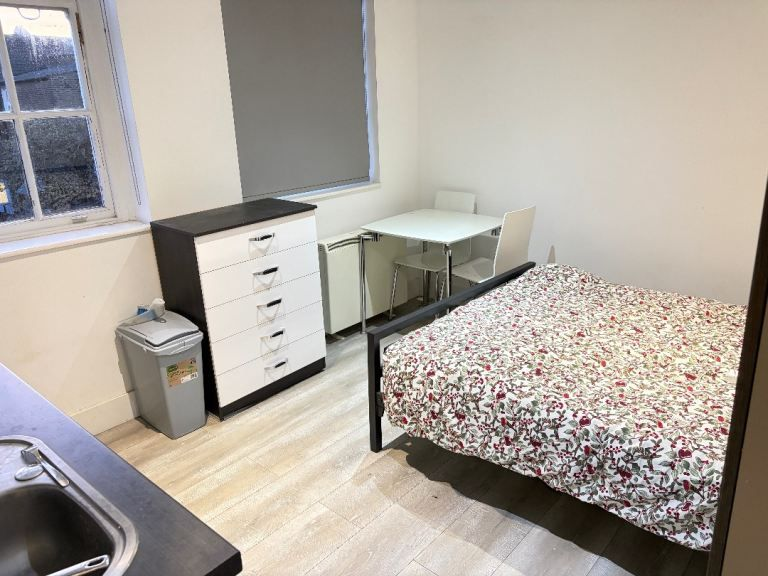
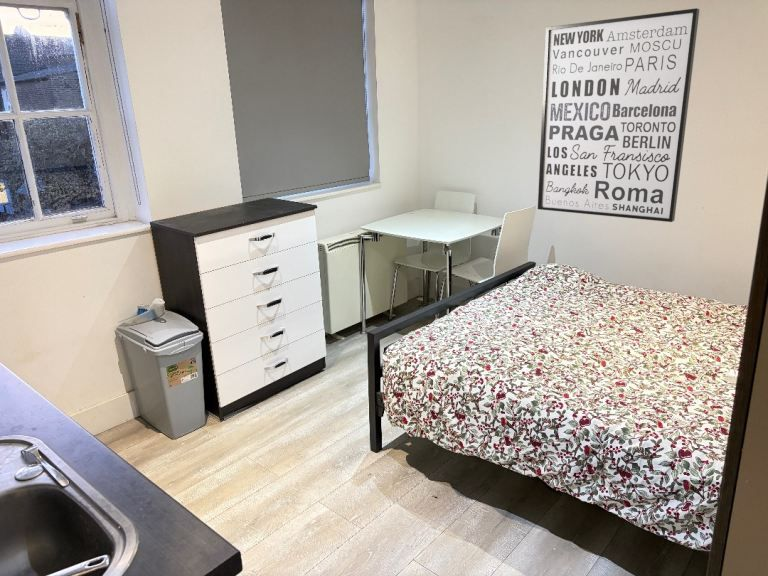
+ wall art [537,7,700,223]
